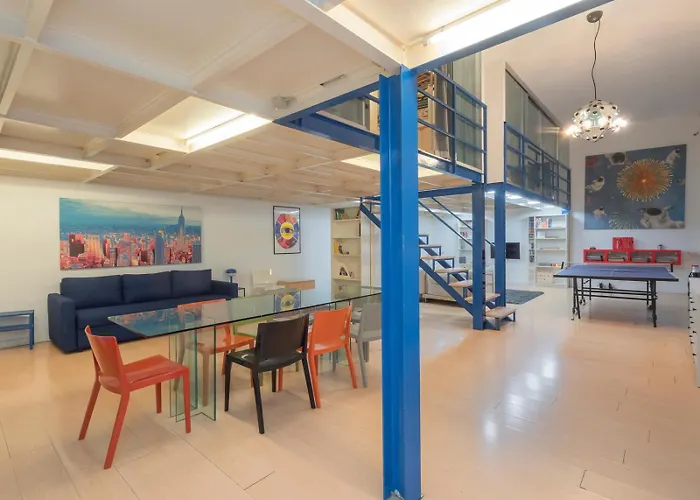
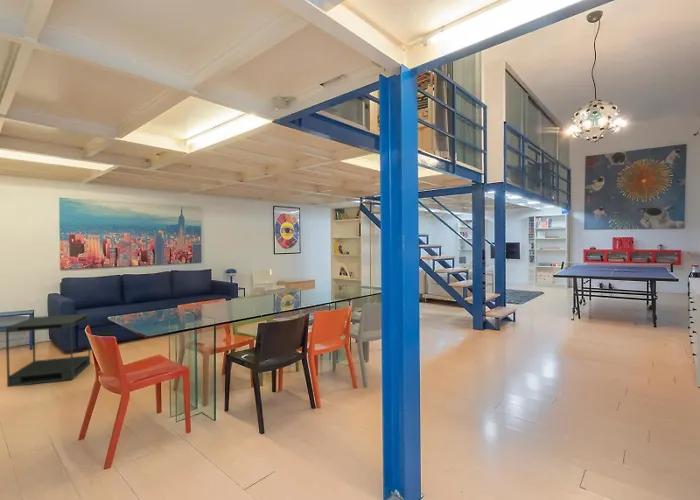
+ side table [5,313,91,388]
